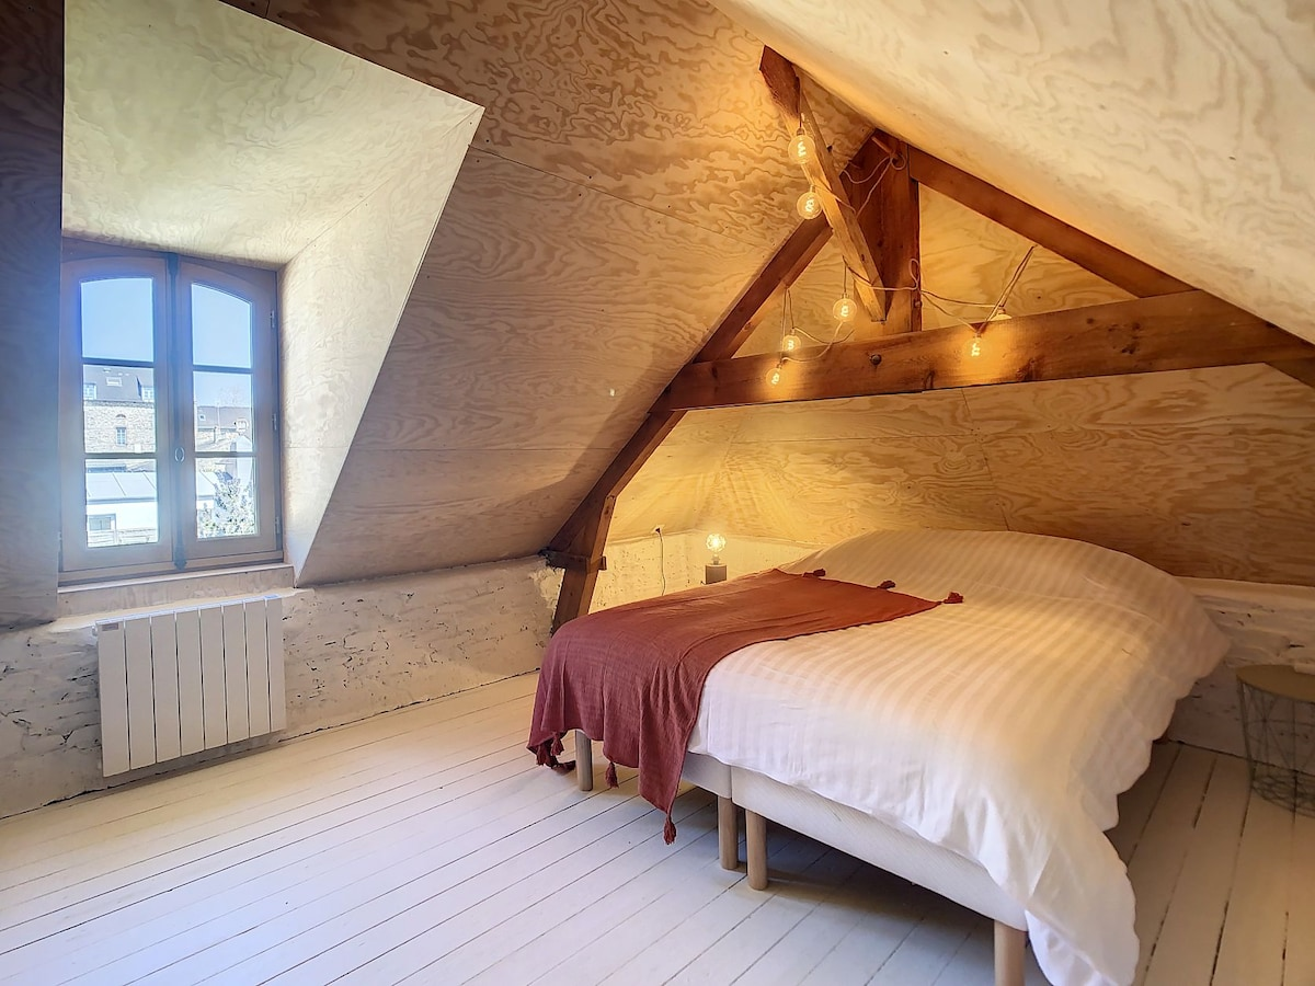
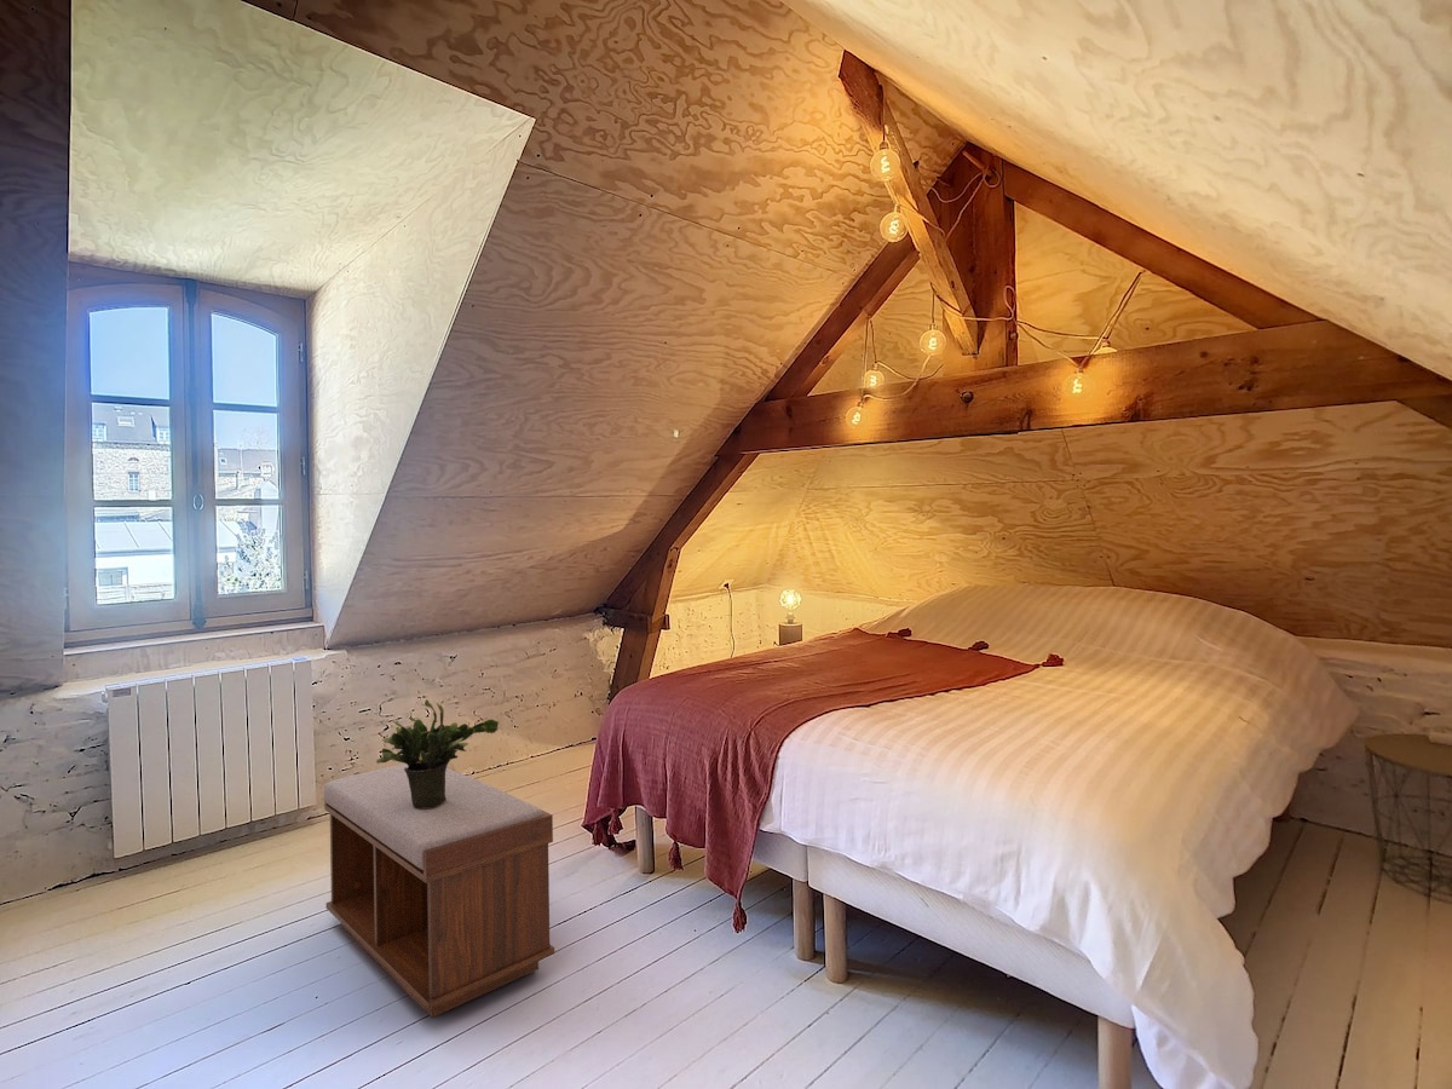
+ bench [323,764,555,1019]
+ potted plant [375,698,500,808]
